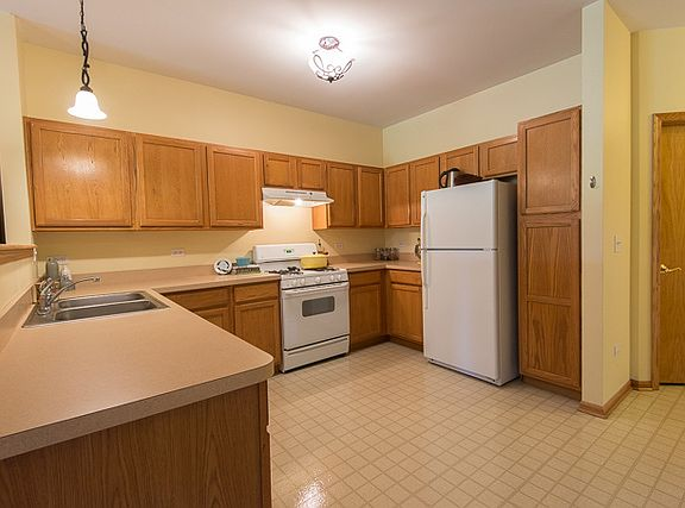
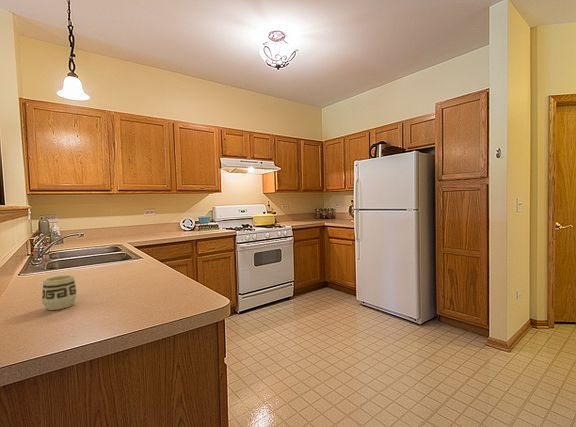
+ cup [41,274,78,311]
